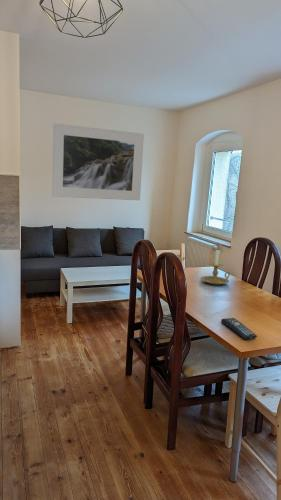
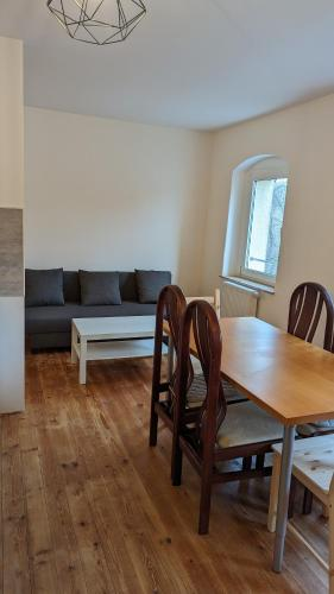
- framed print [51,122,145,201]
- candle holder [200,249,231,286]
- remote control [220,317,258,340]
